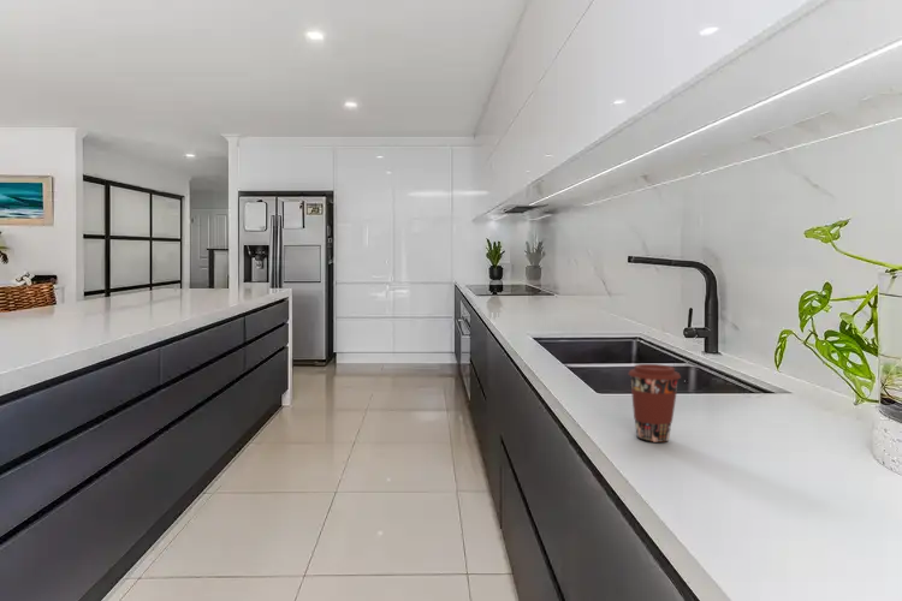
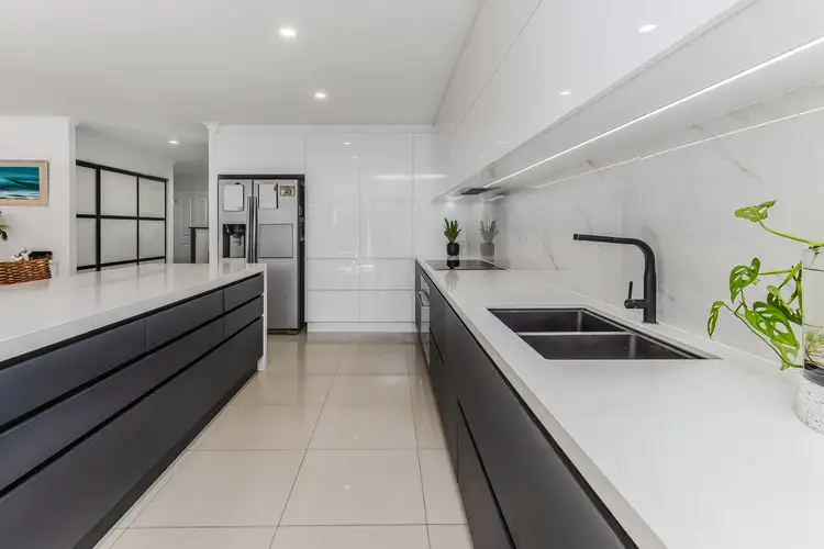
- coffee cup [628,363,682,444]
